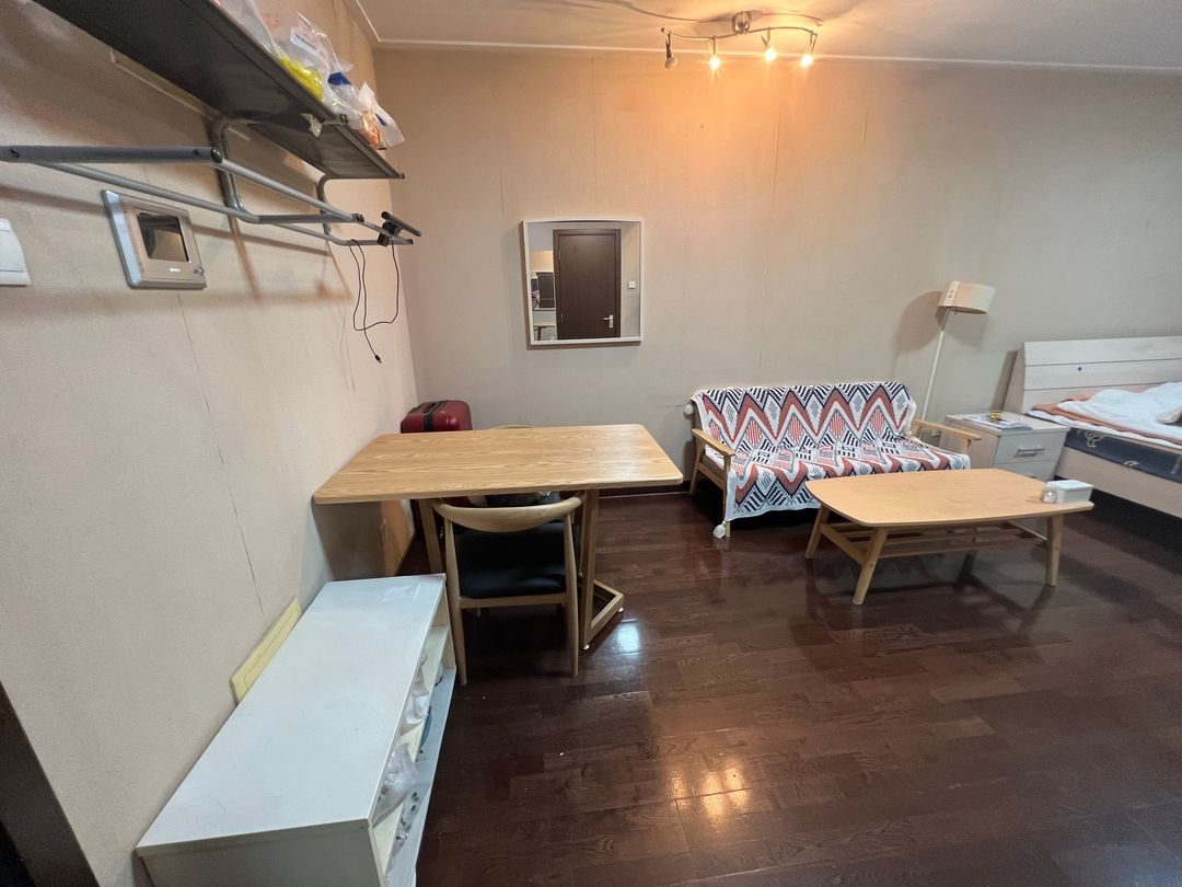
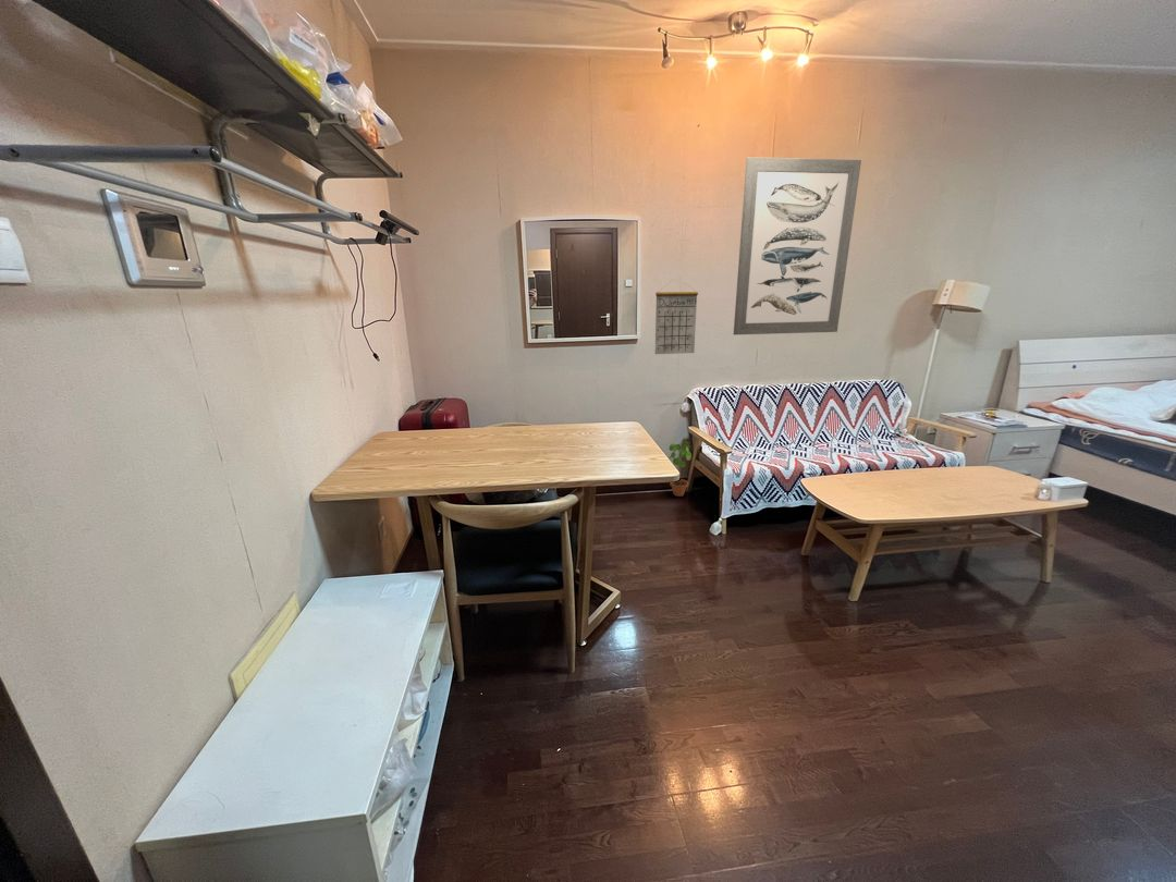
+ calendar [654,279,699,355]
+ wall art [733,157,862,335]
+ potted plant [669,441,693,498]
